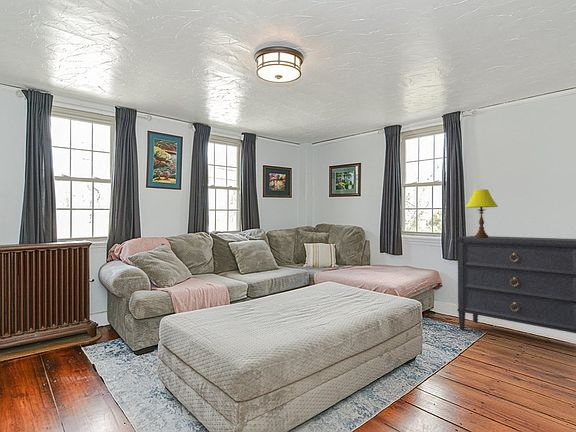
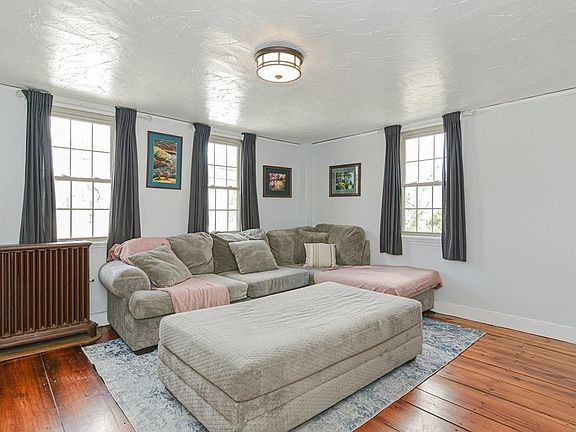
- dresser [456,235,576,334]
- table lamp [465,188,499,238]
